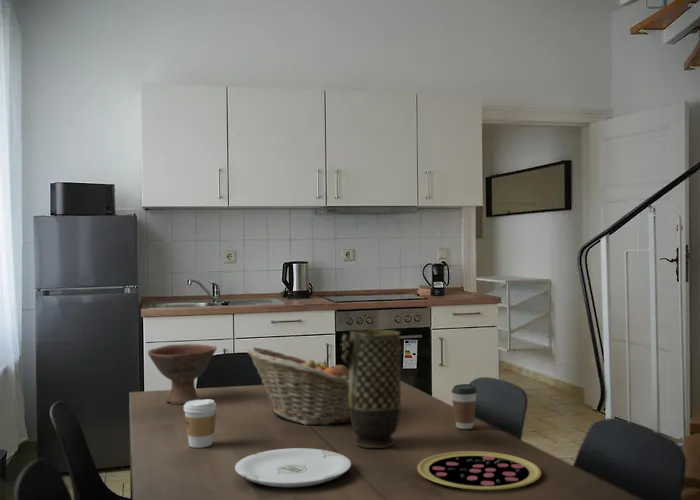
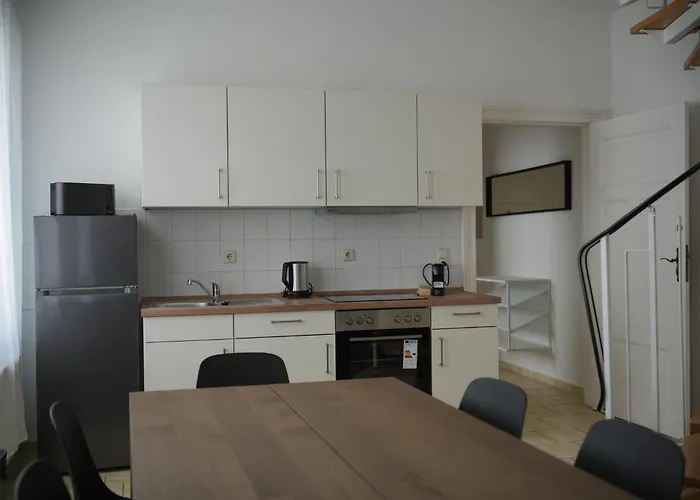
- pizza [416,450,542,491]
- bowl [147,343,218,405]
- fruit basket [246,346,351,426]
- plate [234,447,352,488]
- vase [340,328,402,449]
- coffee cup [450,383,478,430]
- coffee cup [183,398,217,449]
